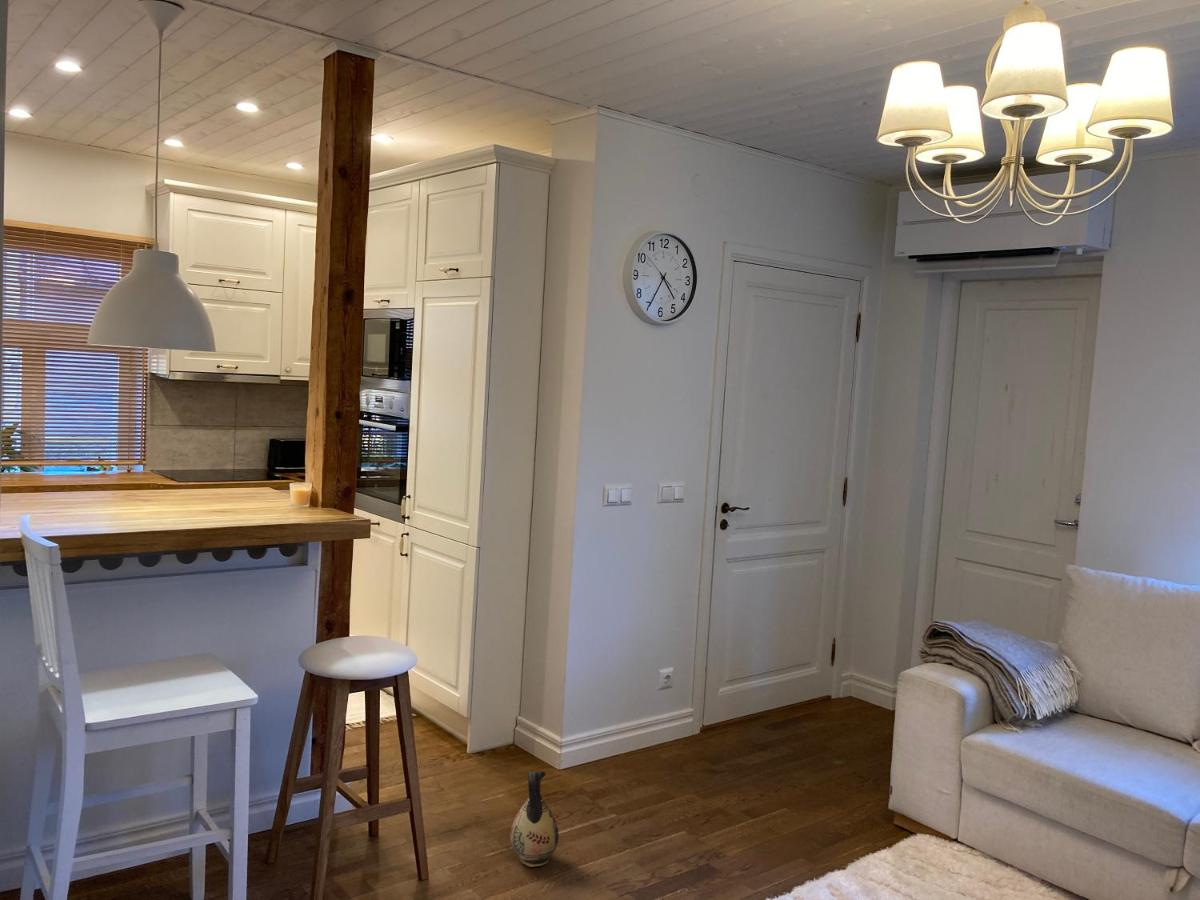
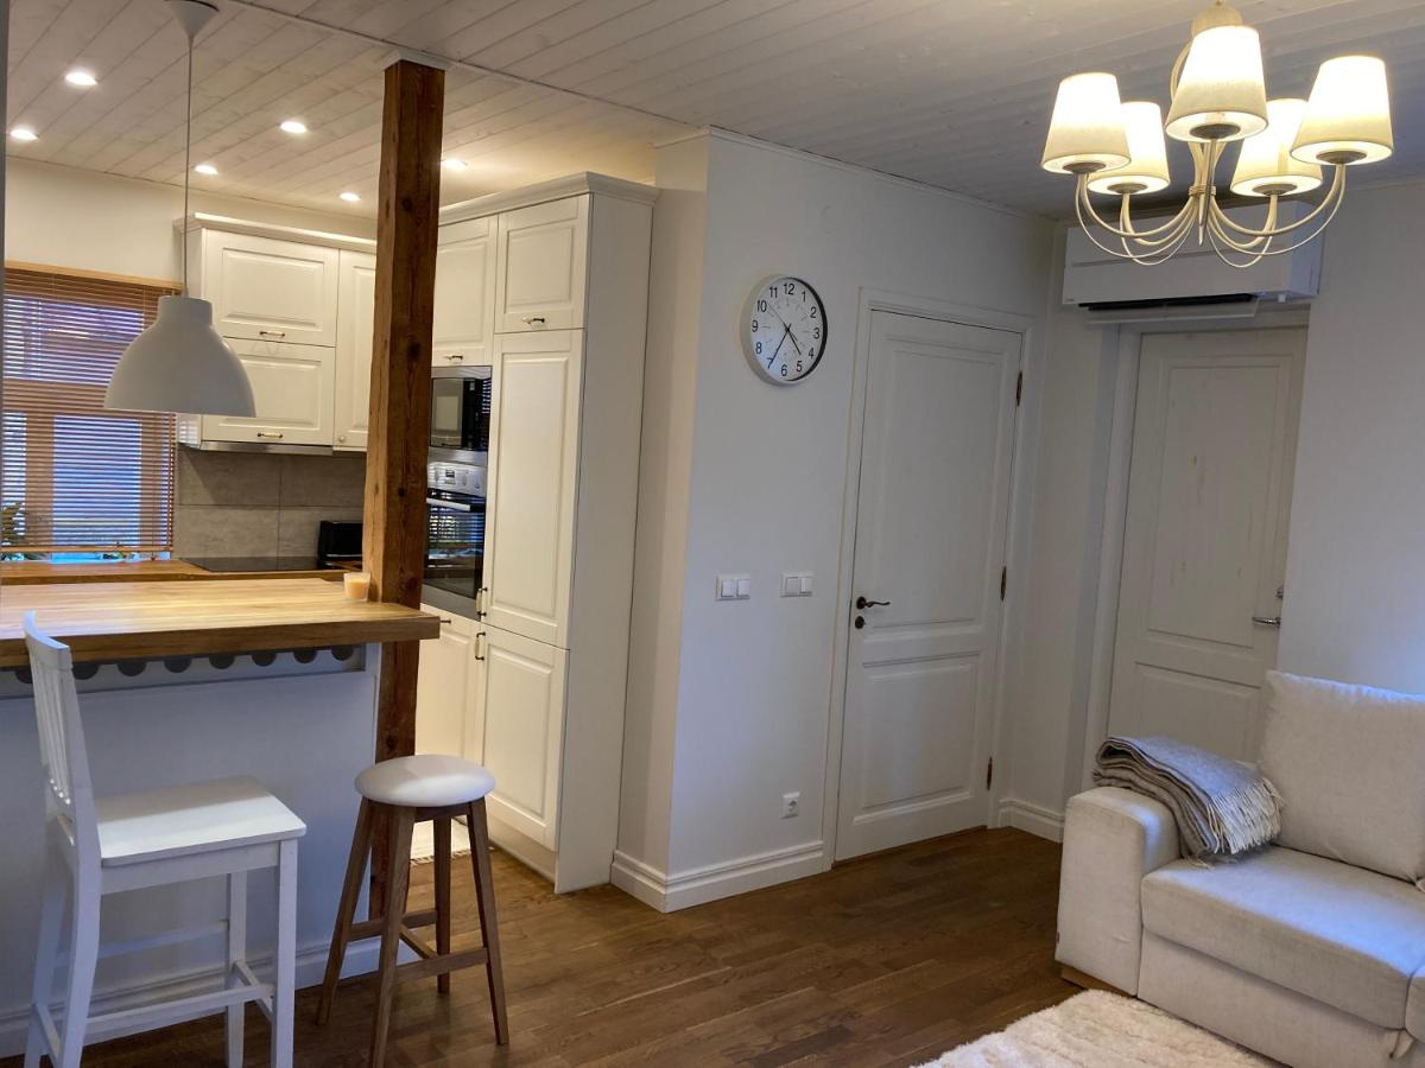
- ceramic jug [509,769,560,875]
